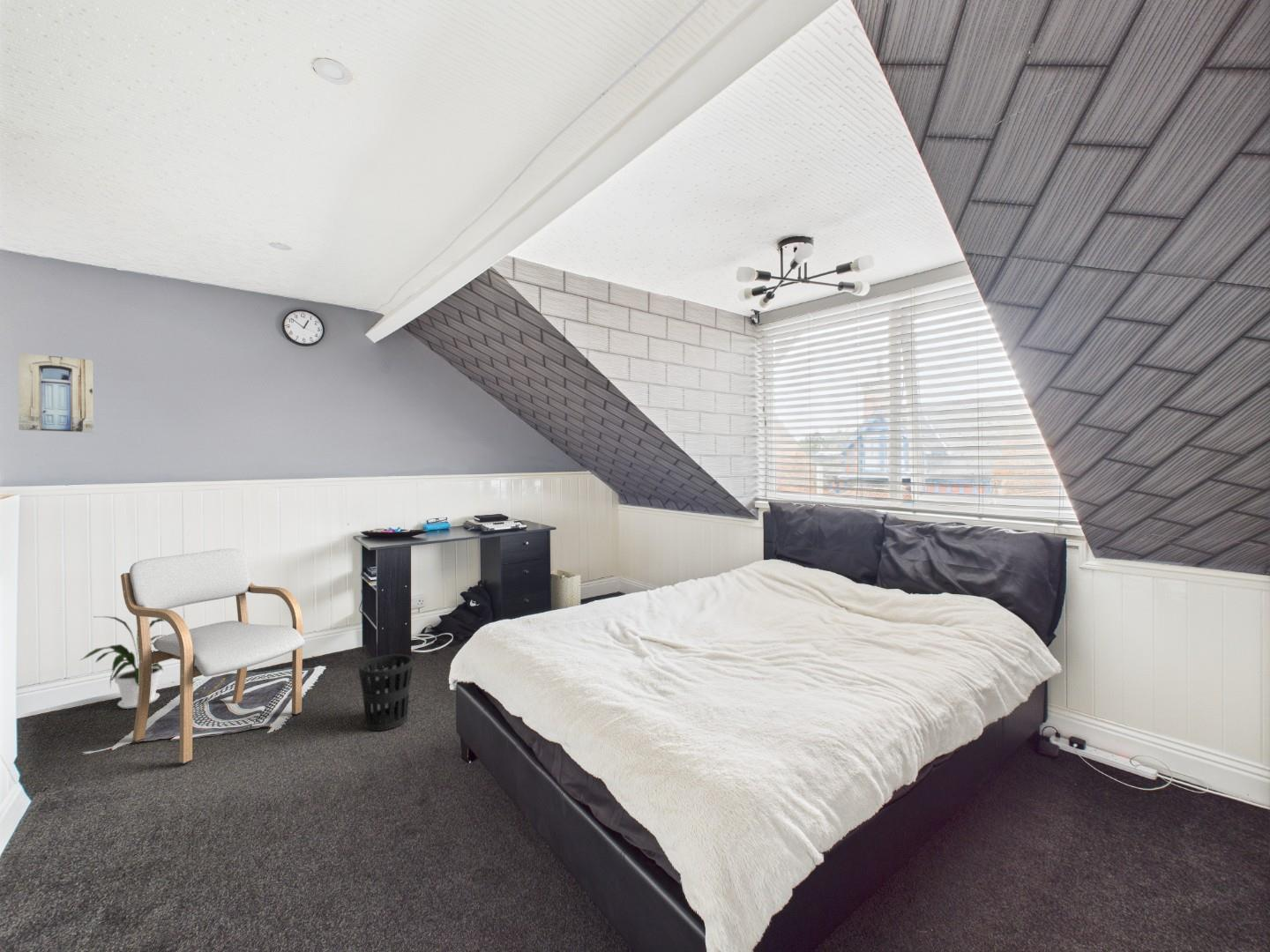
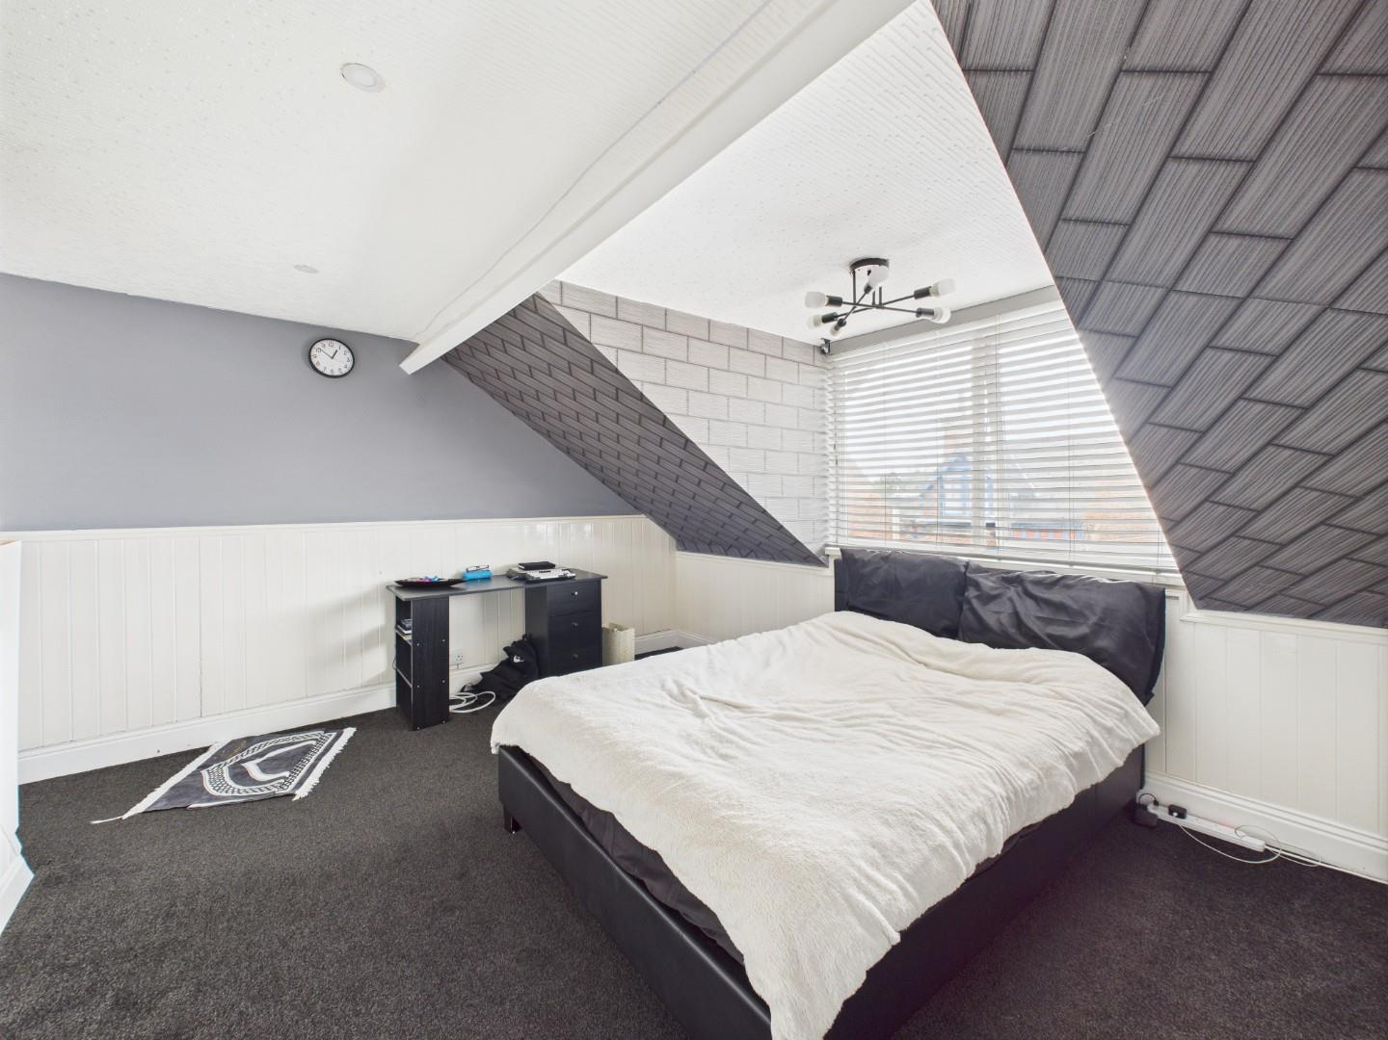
- wastebasket [358,653,415,732]
- armchair [120,548,306,765]
- wall art [18,352,94,434]
- house plant [79,615,168,710]
